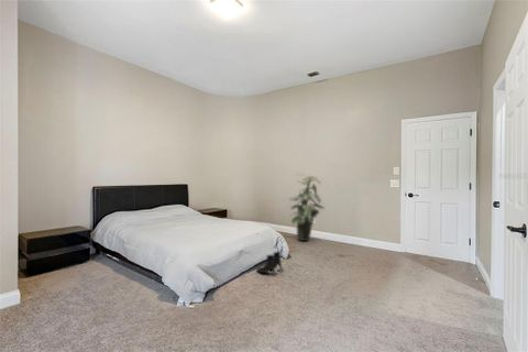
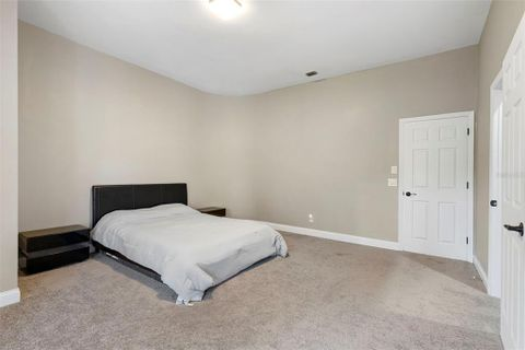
- indoor plant [288,172,326,242]
- boots [255,251,284,274]
